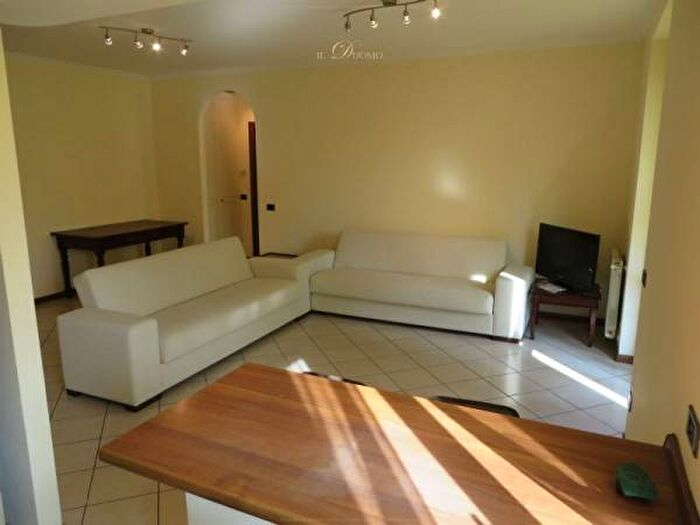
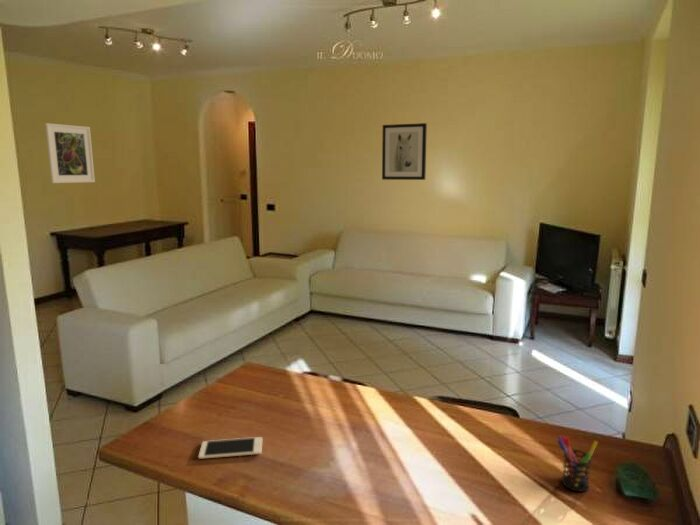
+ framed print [44,122,96,184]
+ cell phone [197,436,263,460]
+ wall art [381,122,428,181]
+ pen holder [556,434,599,493]
